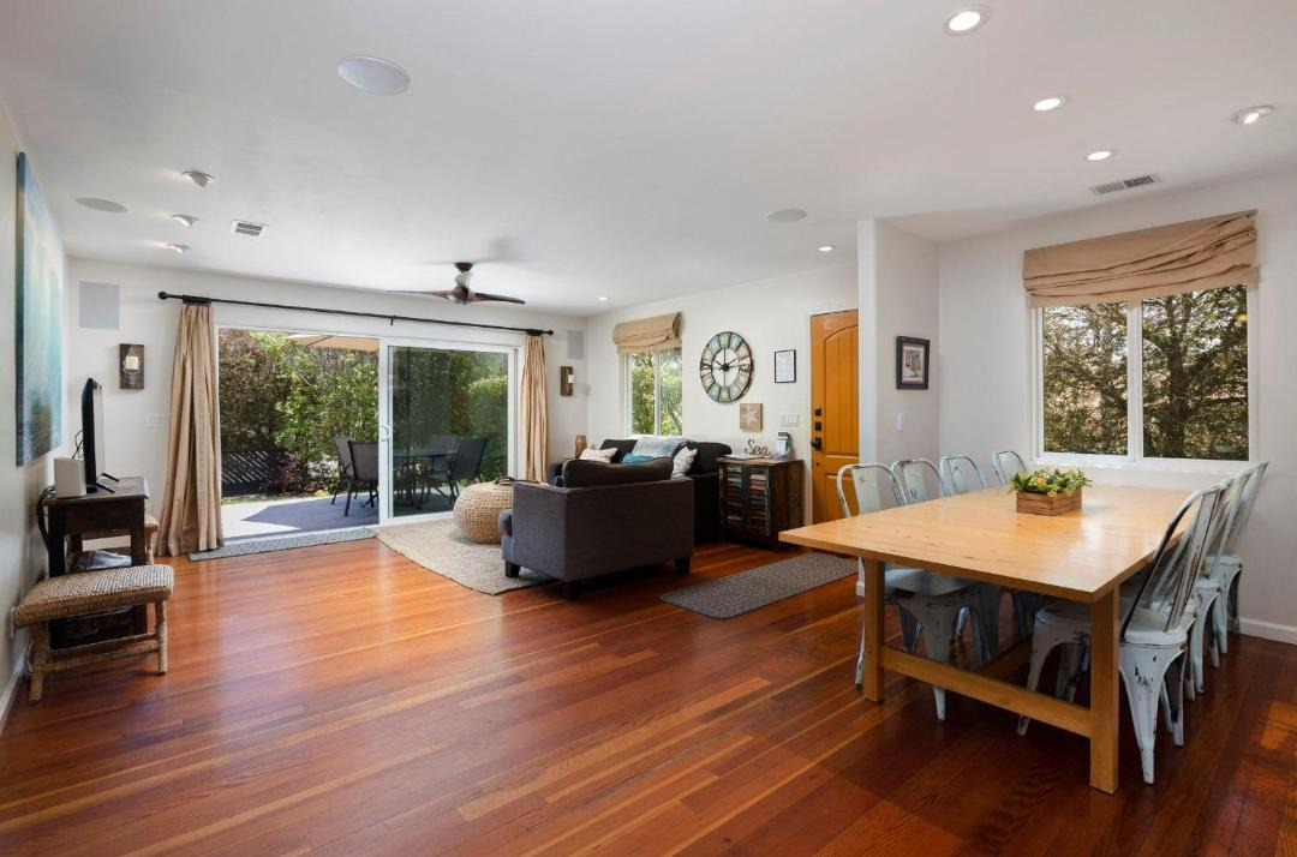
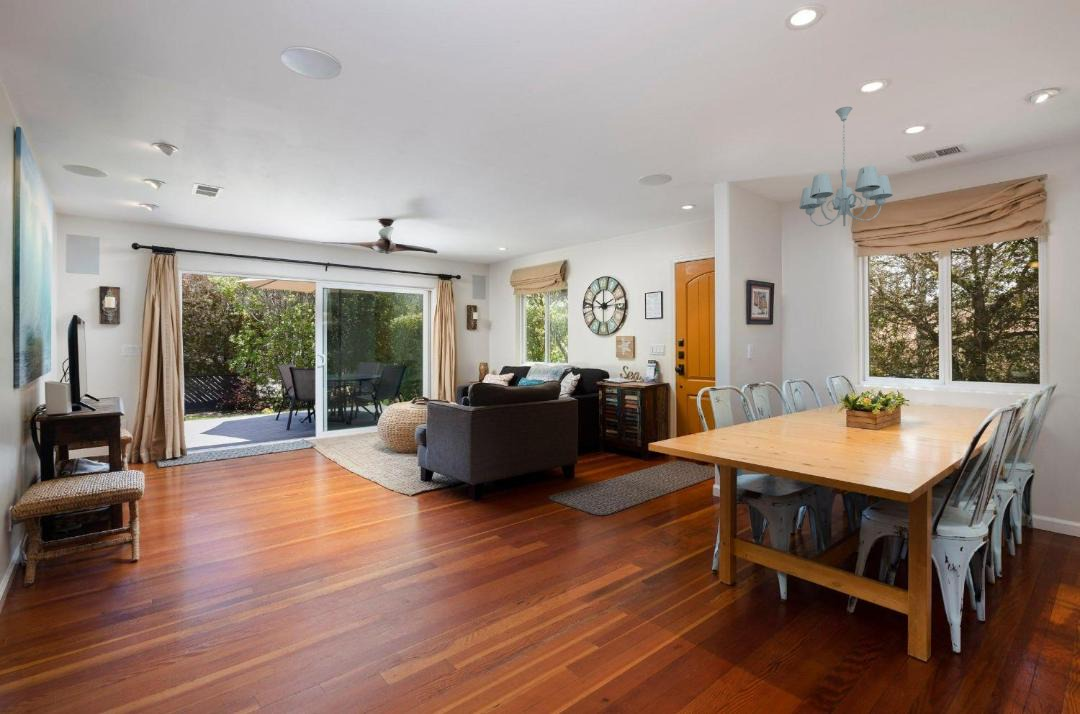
+ chandelier [799,106,894,227]
